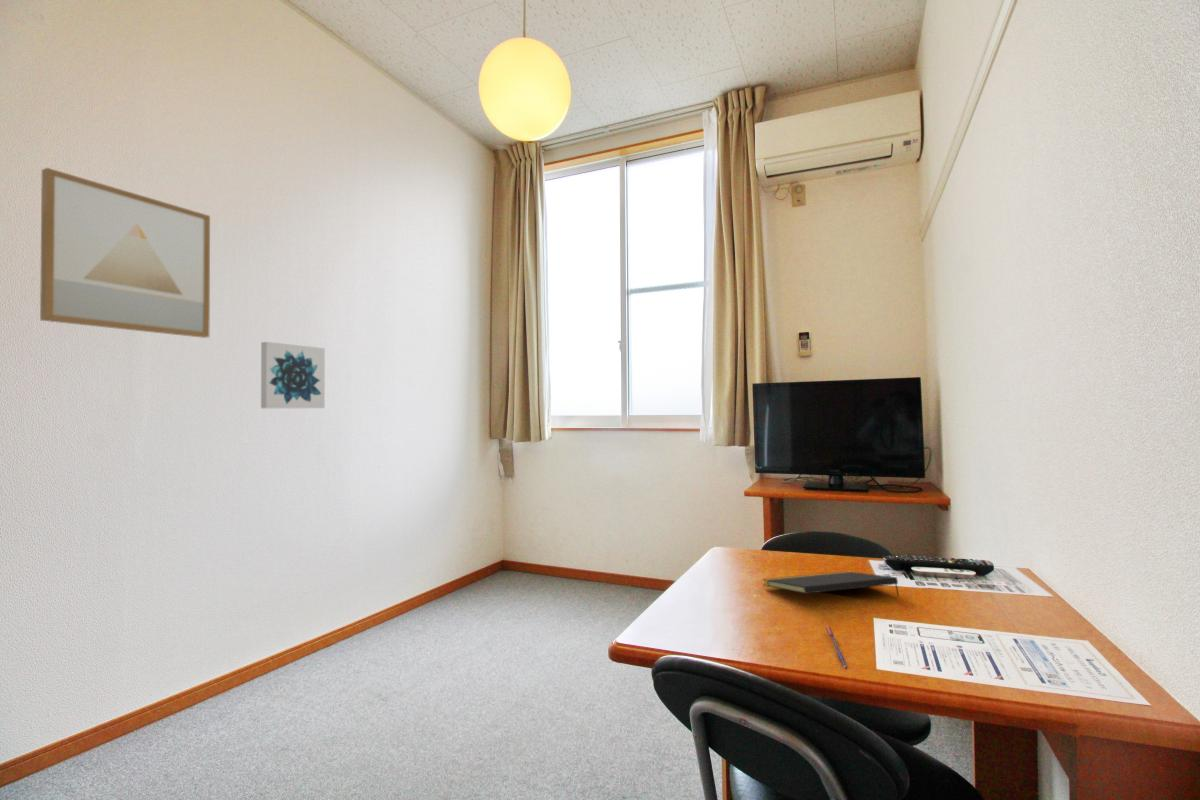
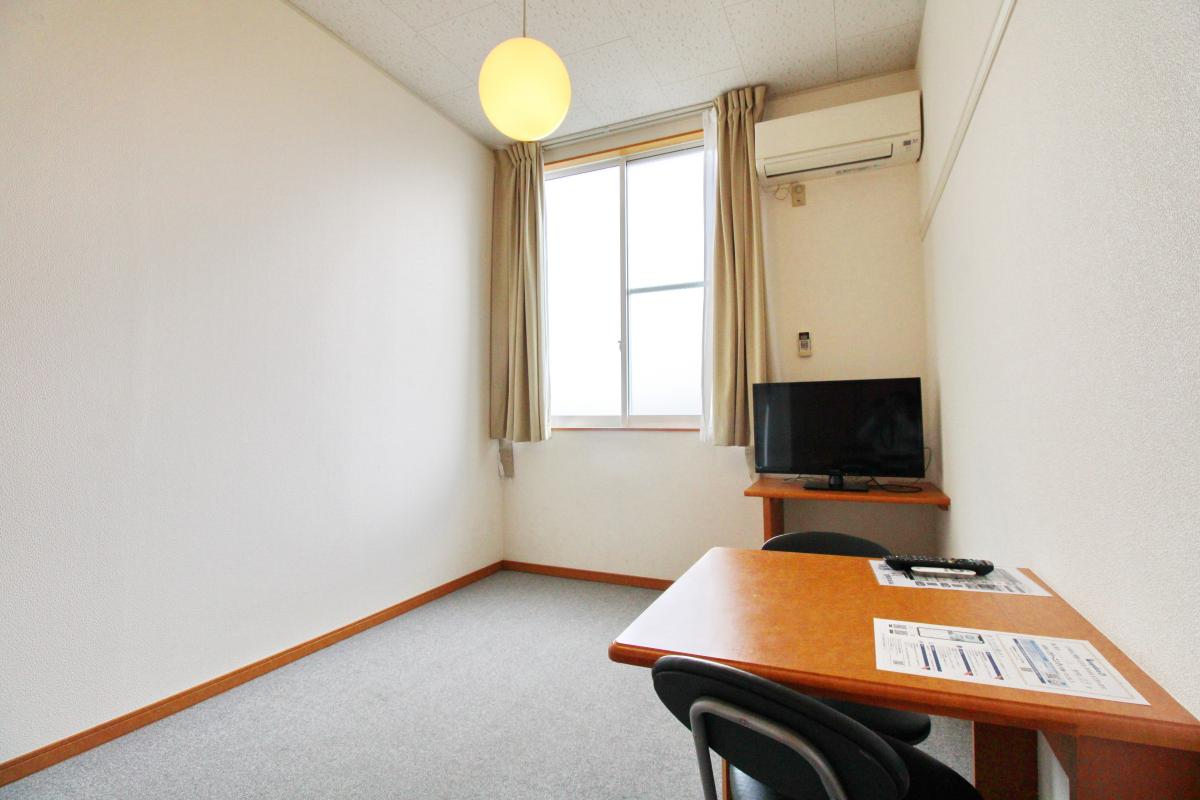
- wall art [39,167,211,339]
- notepad [761,570,900,597]
- pen [825,625,850,669]
- wall art [260,341,326,409]
